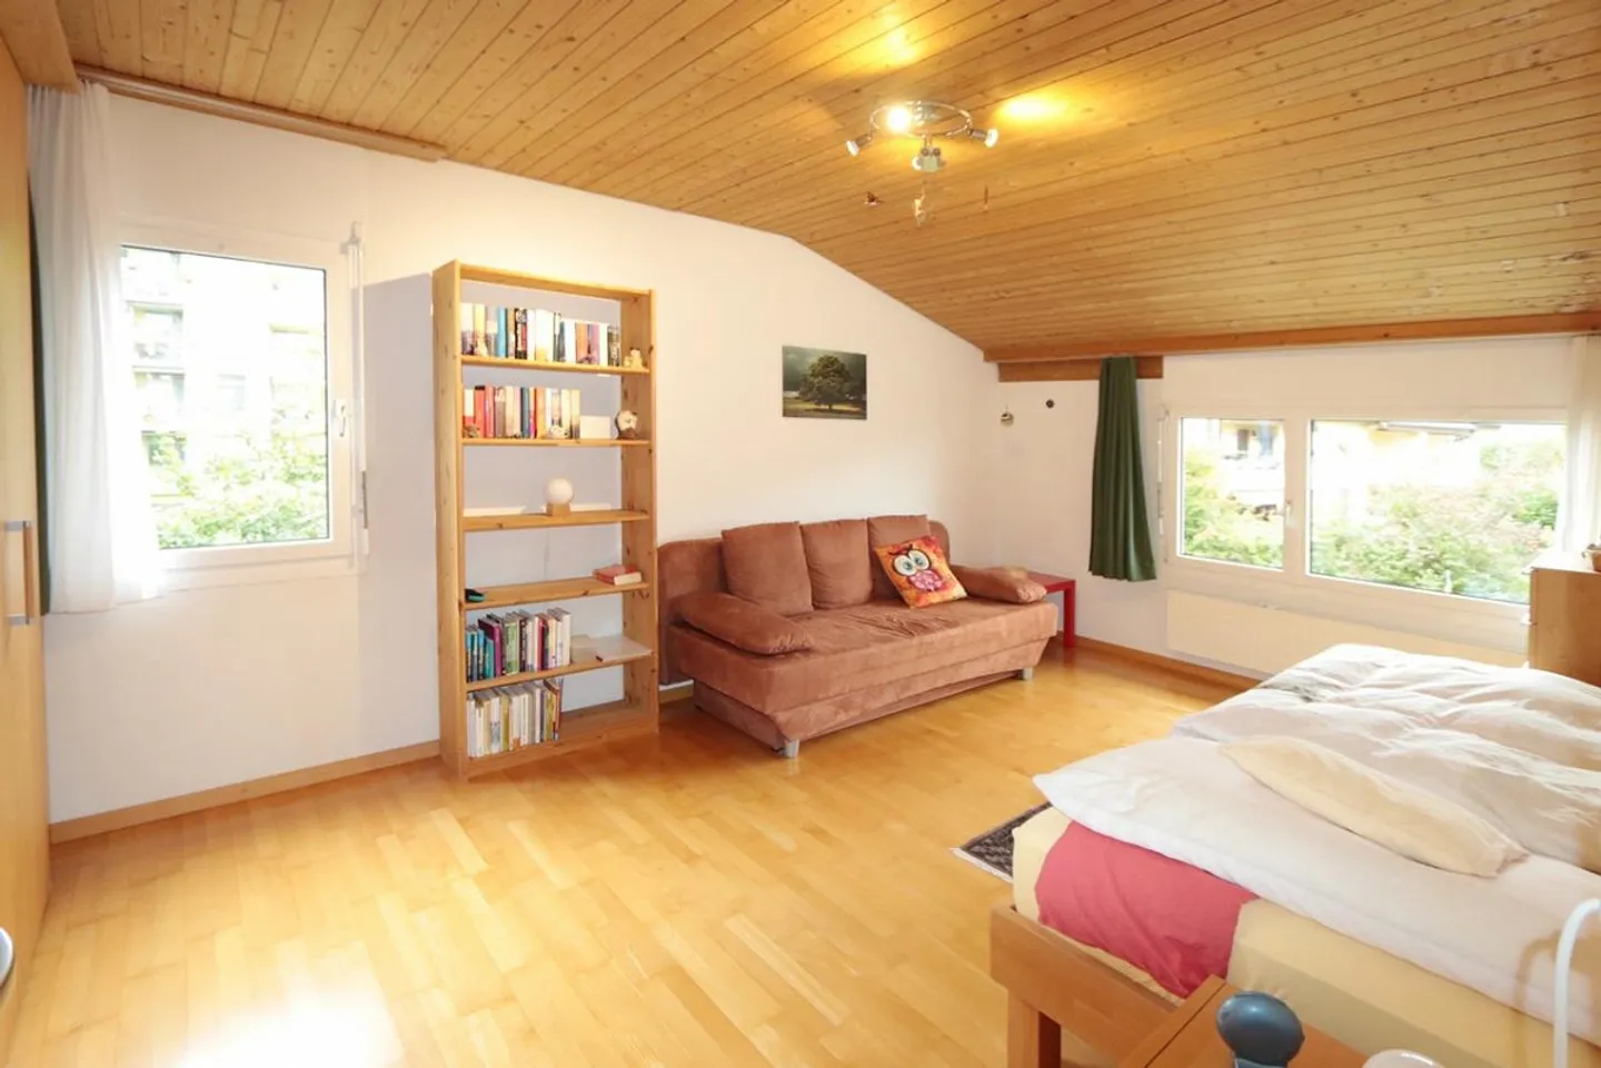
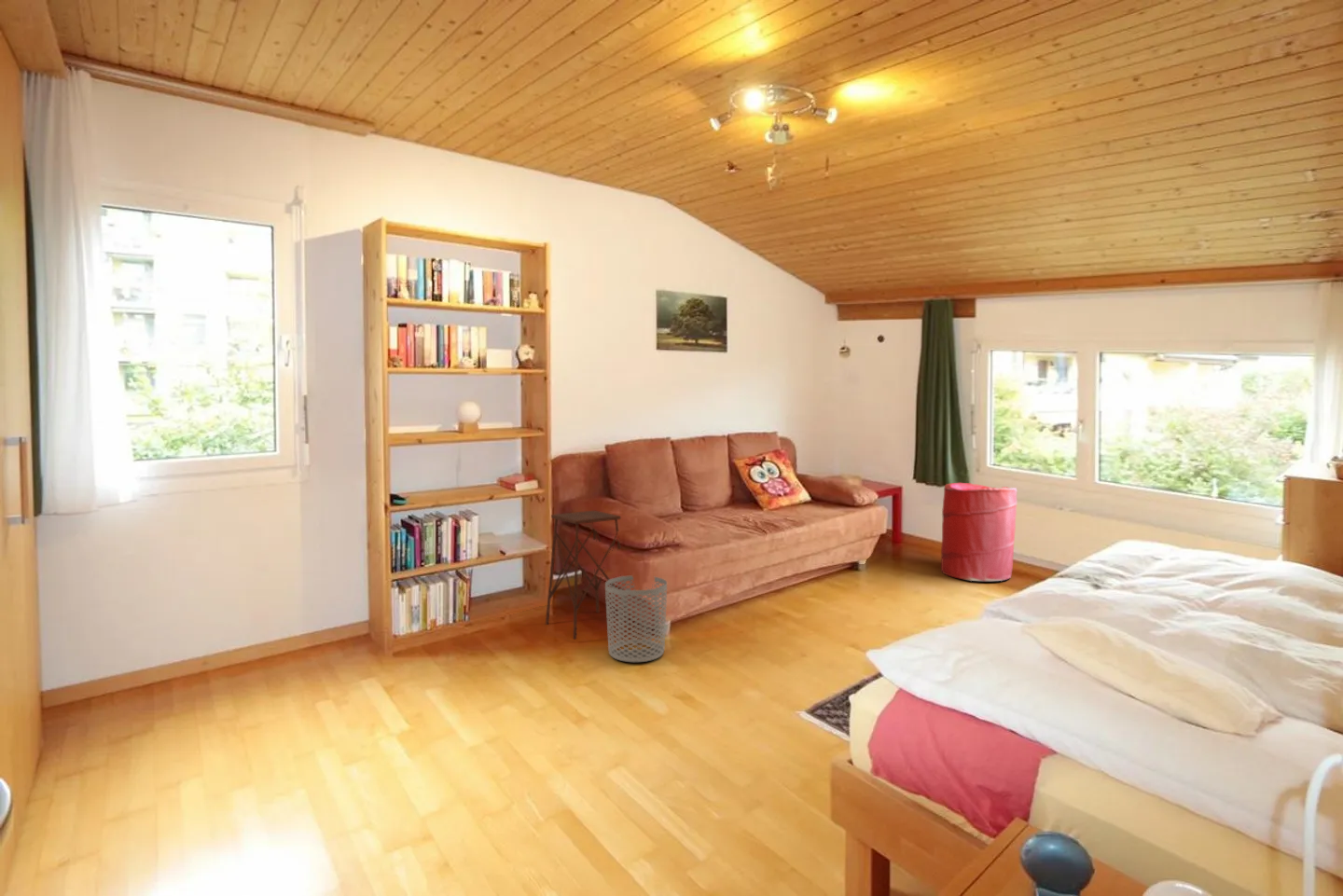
+ waste bin [604,574,668,663]
+ side table [545,509,630,641]
+ laundry hamper [940,482,1018,582]
